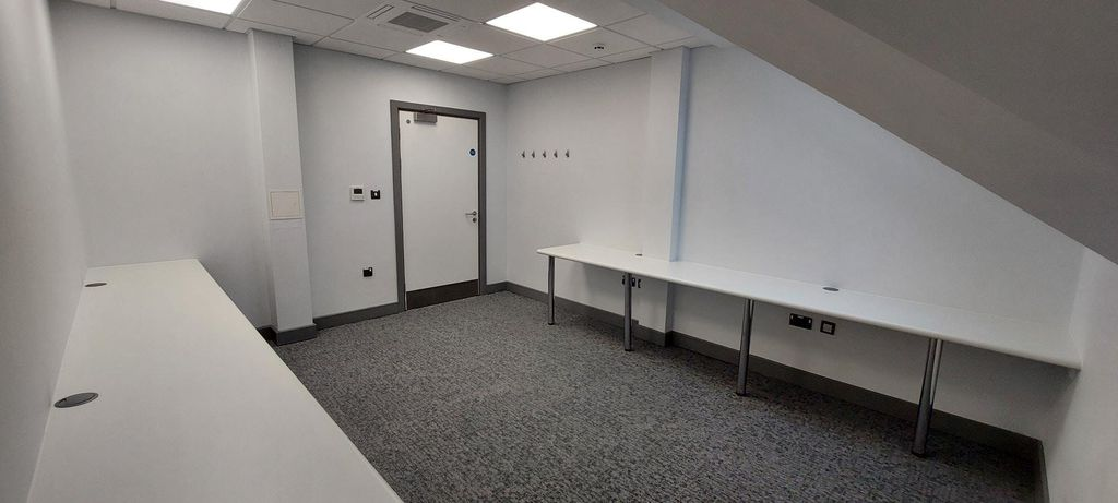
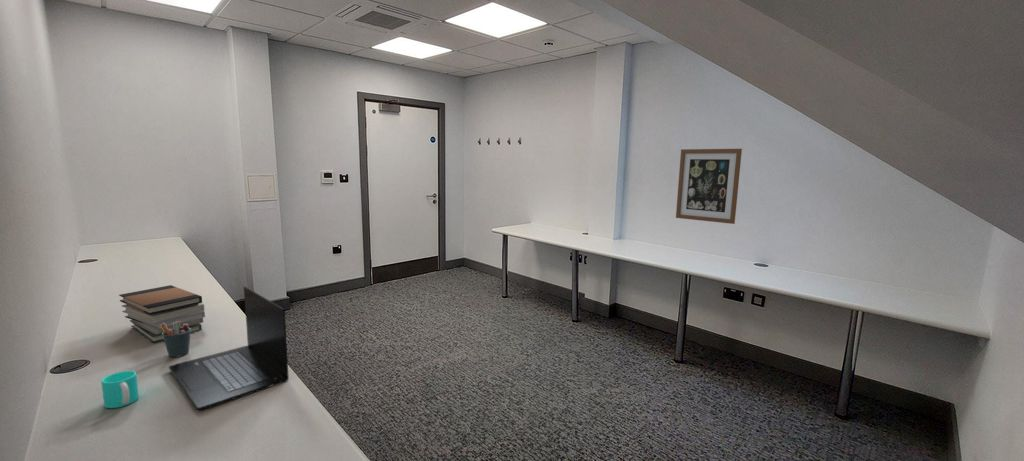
+ laptop [168,285,290,411]
+ cup [100,370,140,409]
+ wall art [675,148,743,225]
+ book stack [118,284,206,344]
+ pen holder [160,321,192,358]
